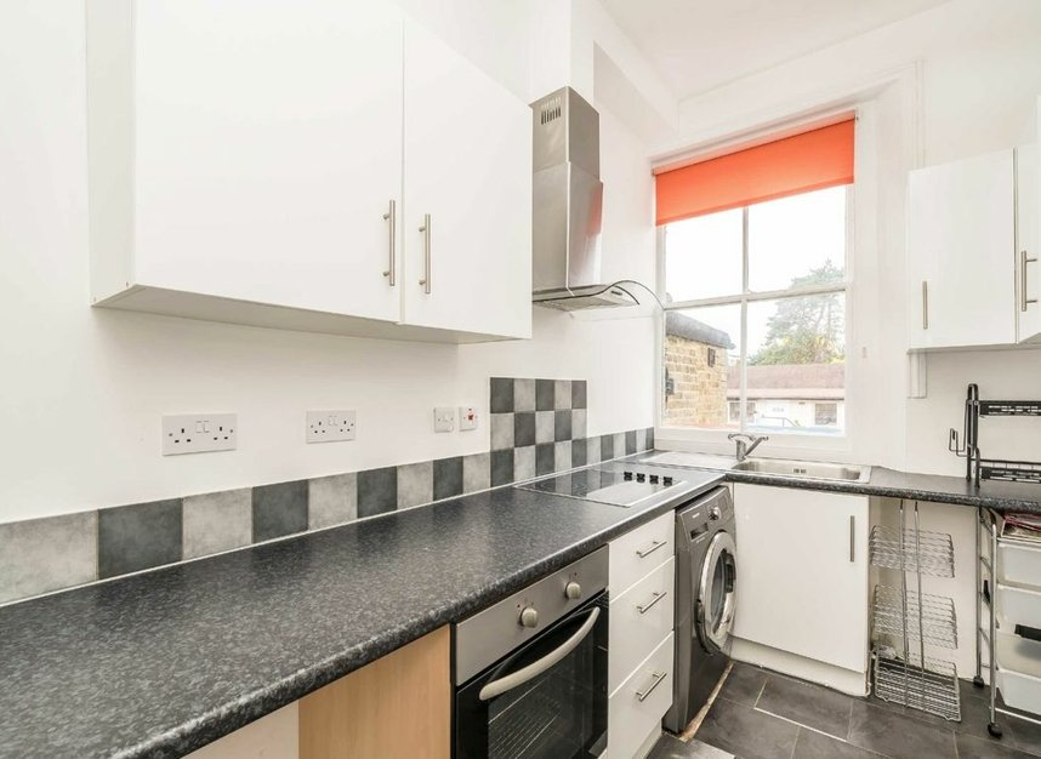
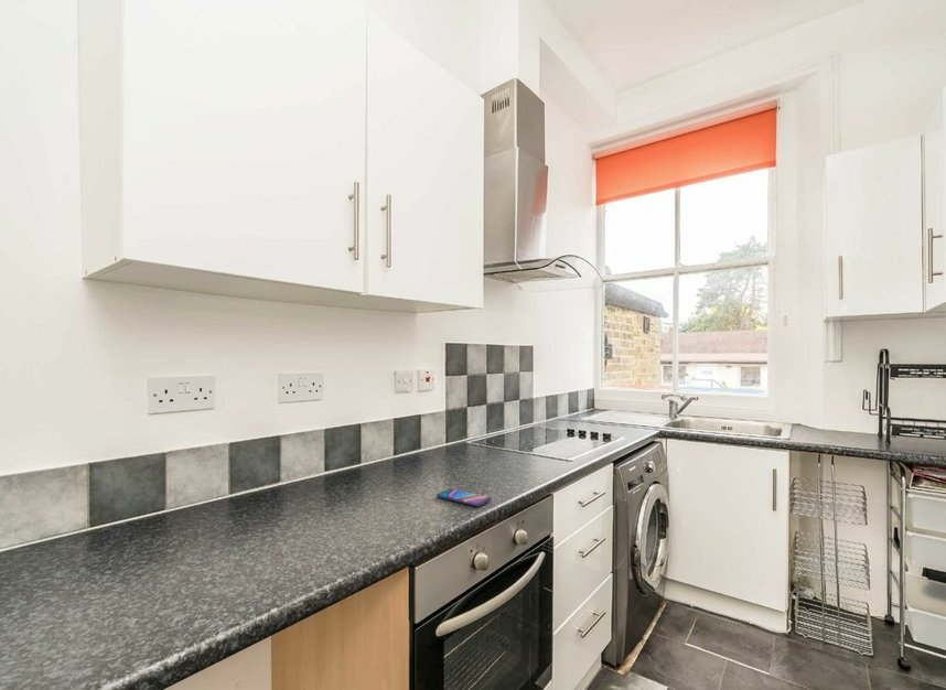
+ smartphone [436,487,493,508]
